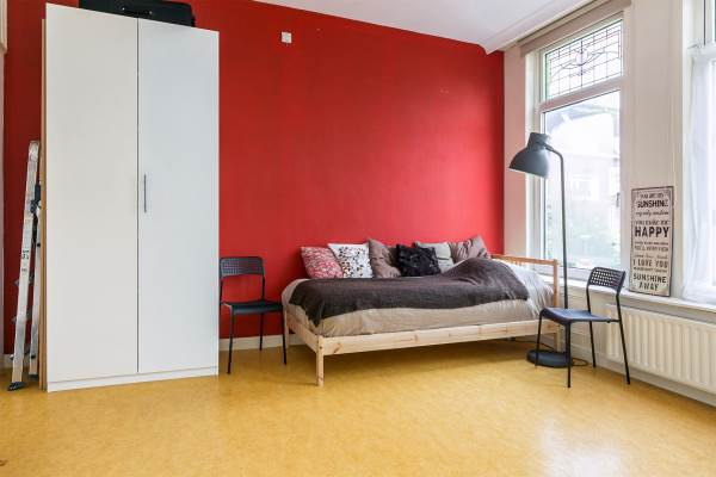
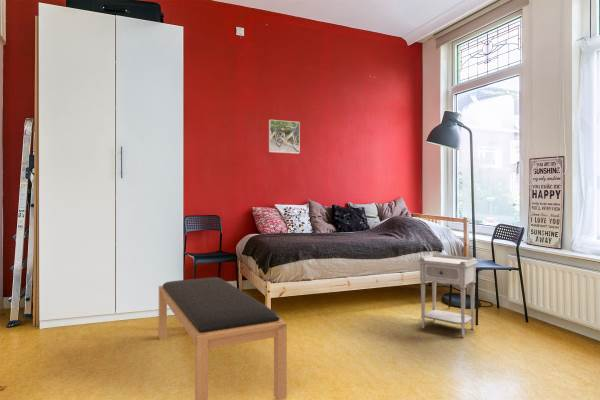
+ nightstand [416,253,479,338]
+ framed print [268,119,301,155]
+ bench [158,276,288,400]
